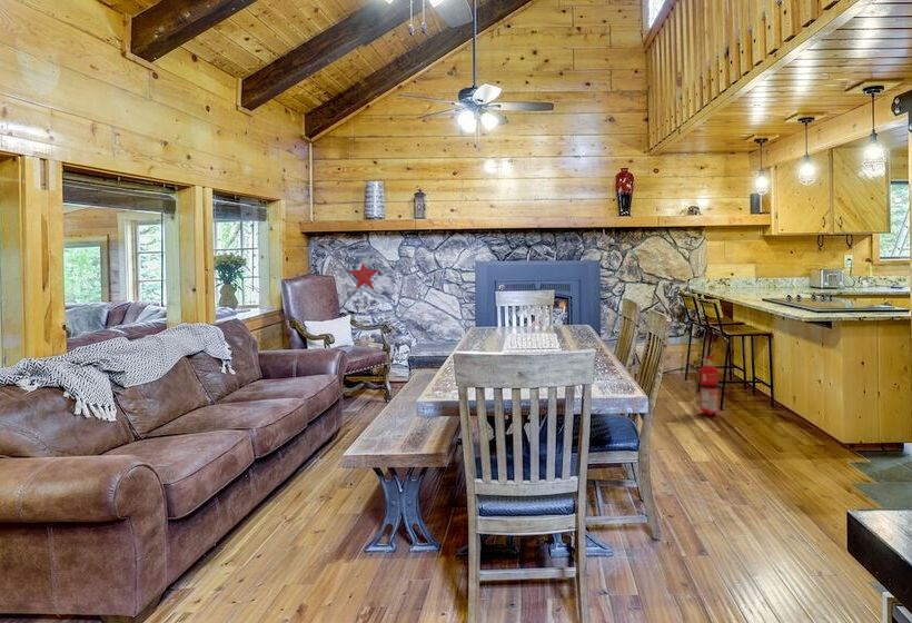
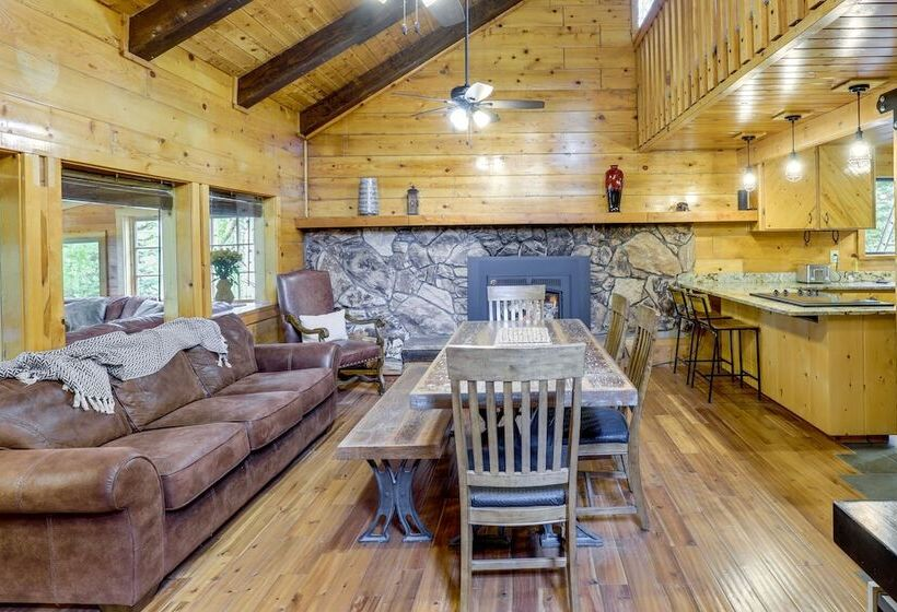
- fire extinguisher [690,348,724,416]
- decorative star [347,260,380,290]
